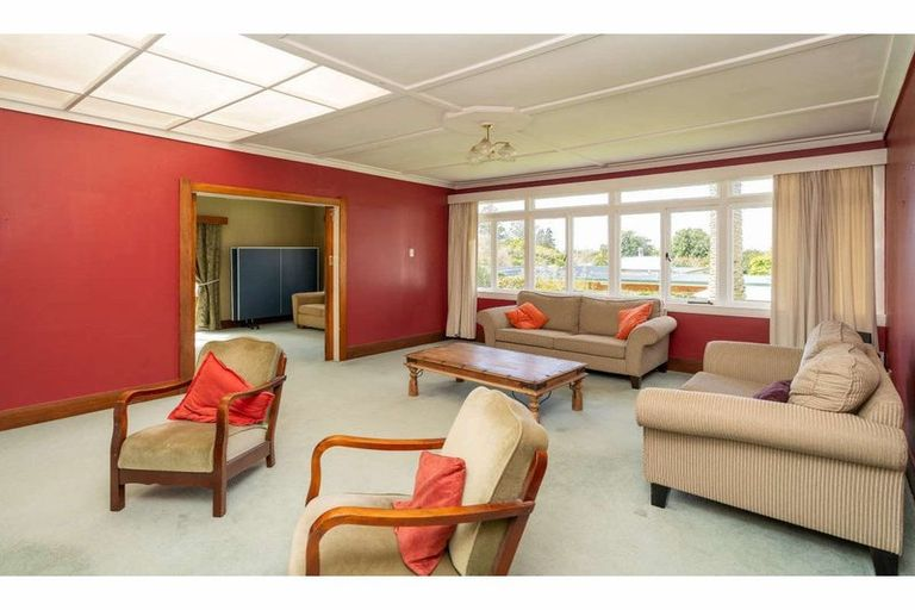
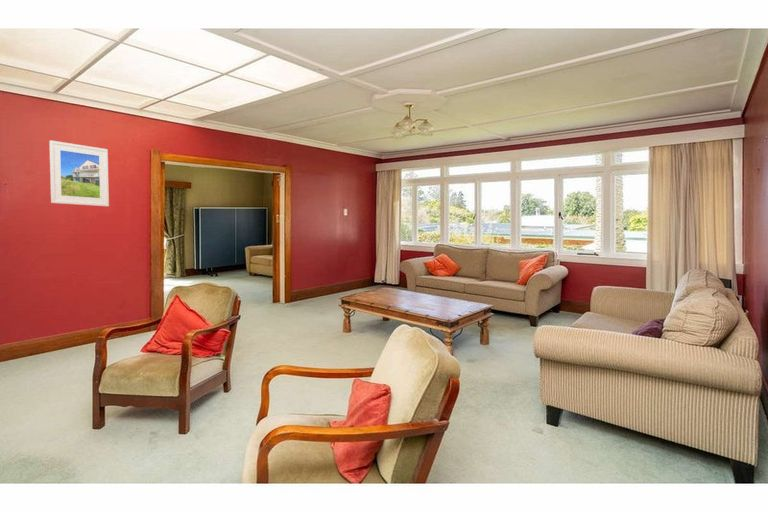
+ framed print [48,140,110,207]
